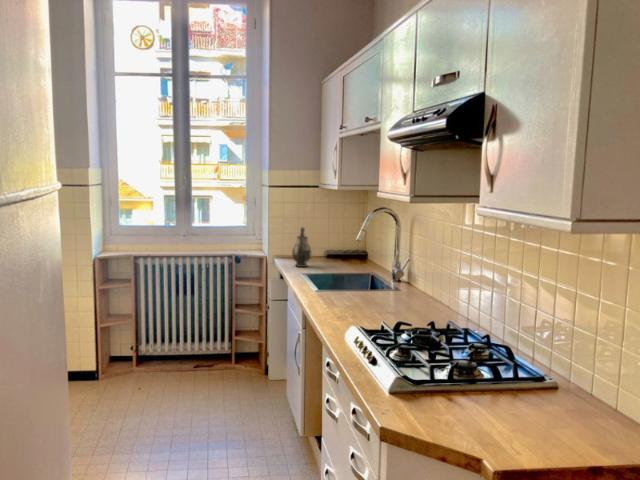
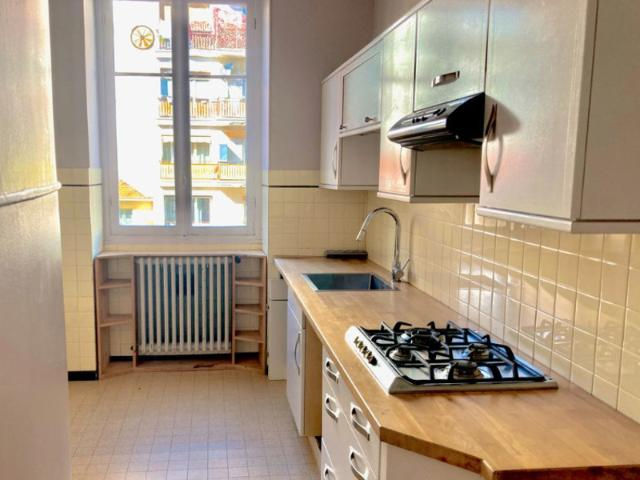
- teapot [291,226,312,268]
